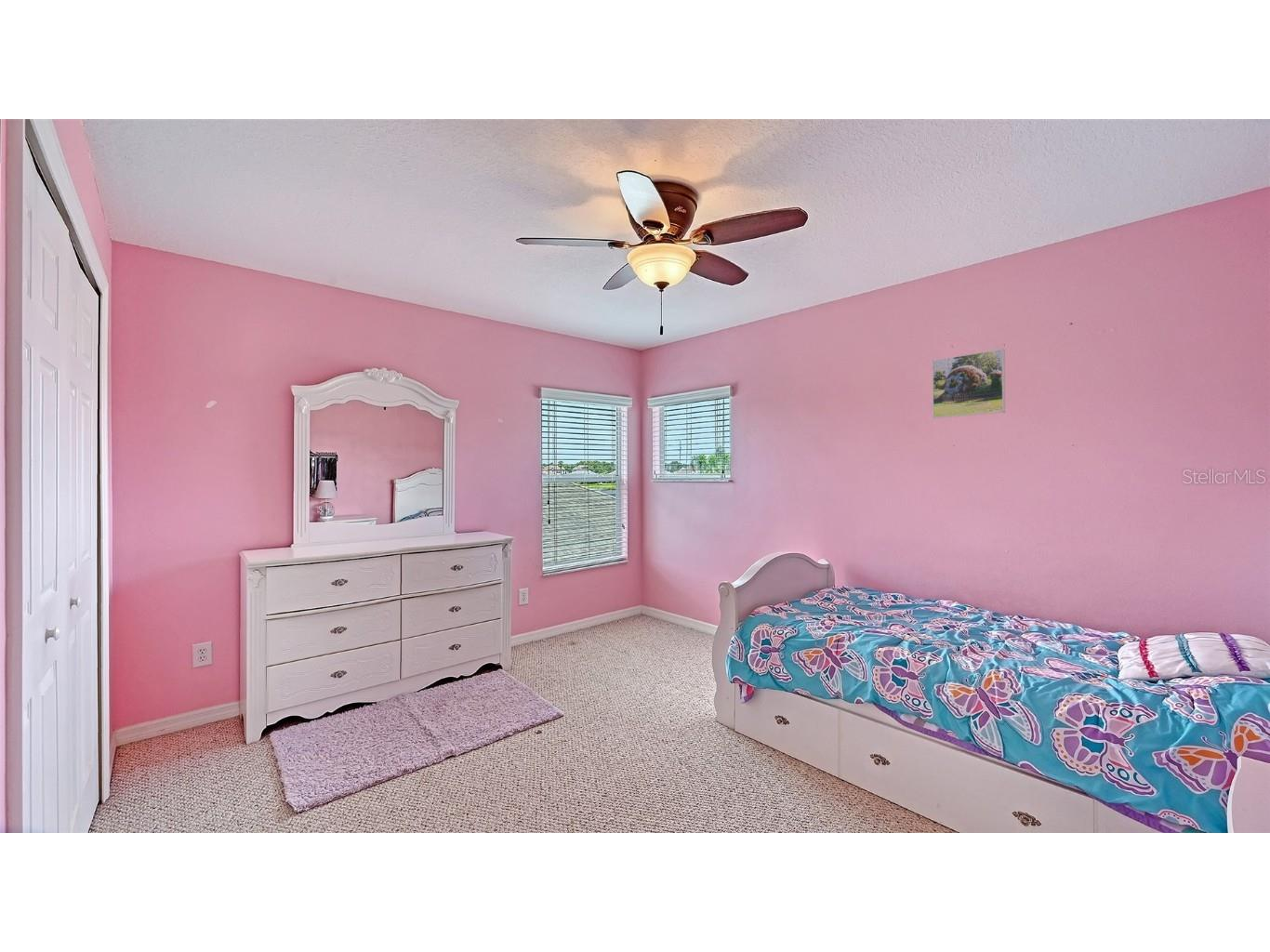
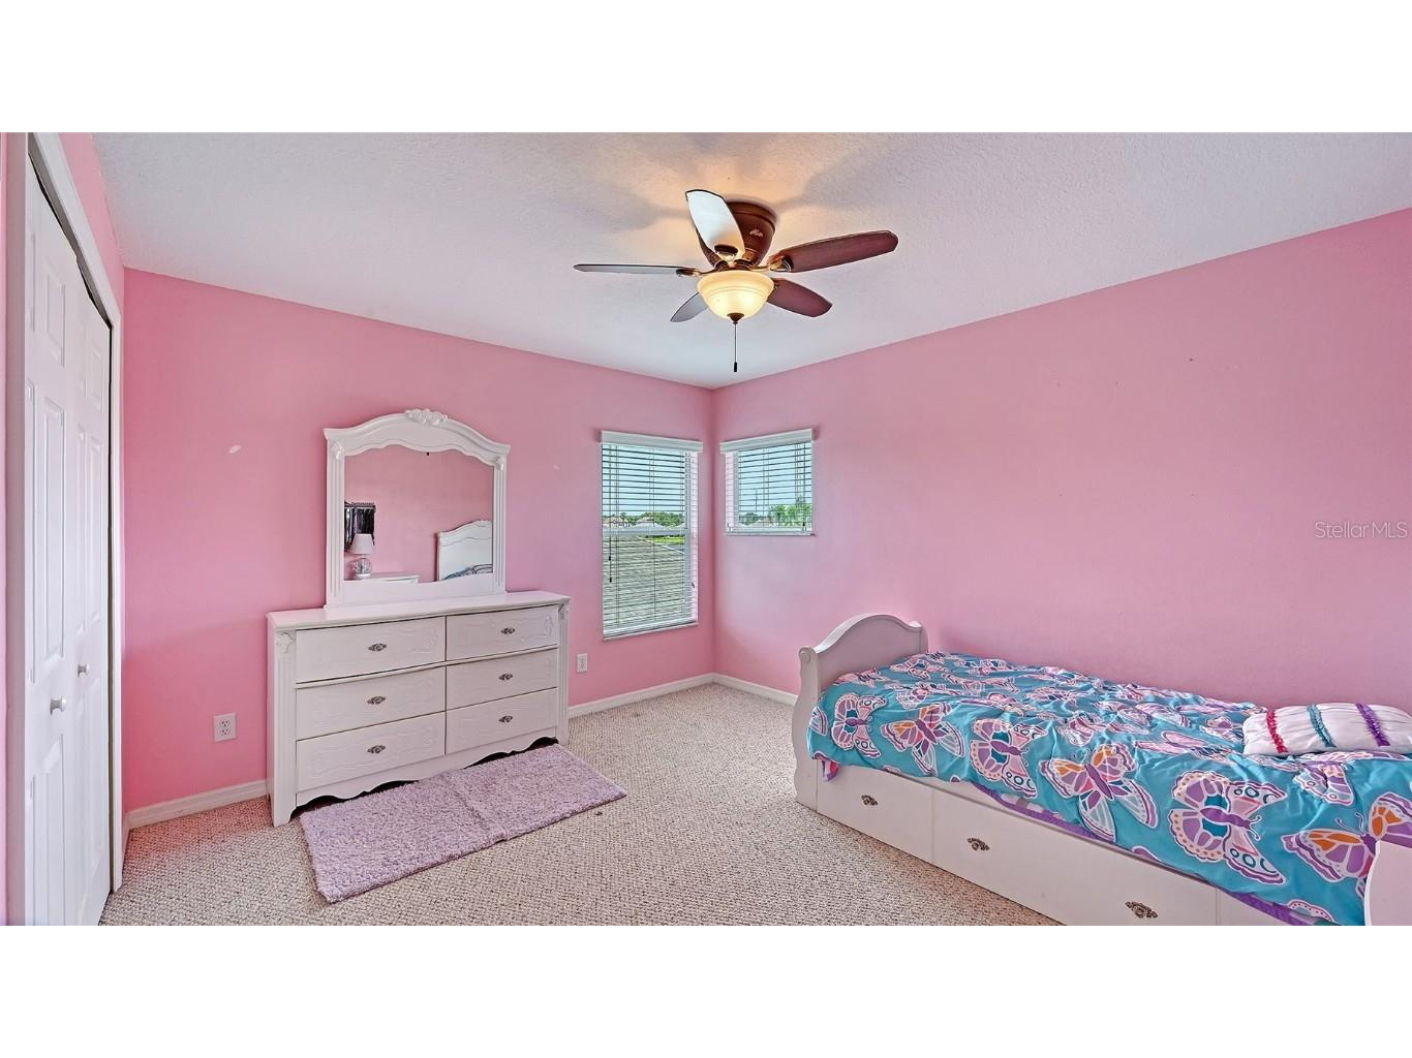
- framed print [932,348,1006,419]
